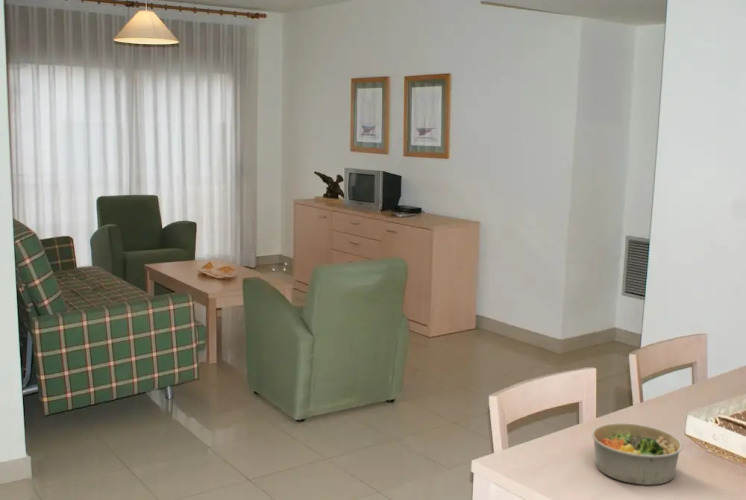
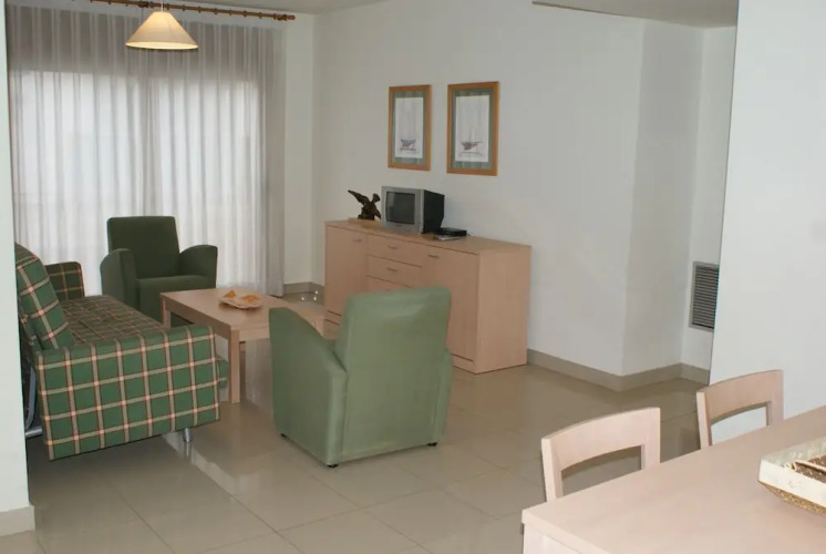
- bowl [591,422,683,486]
